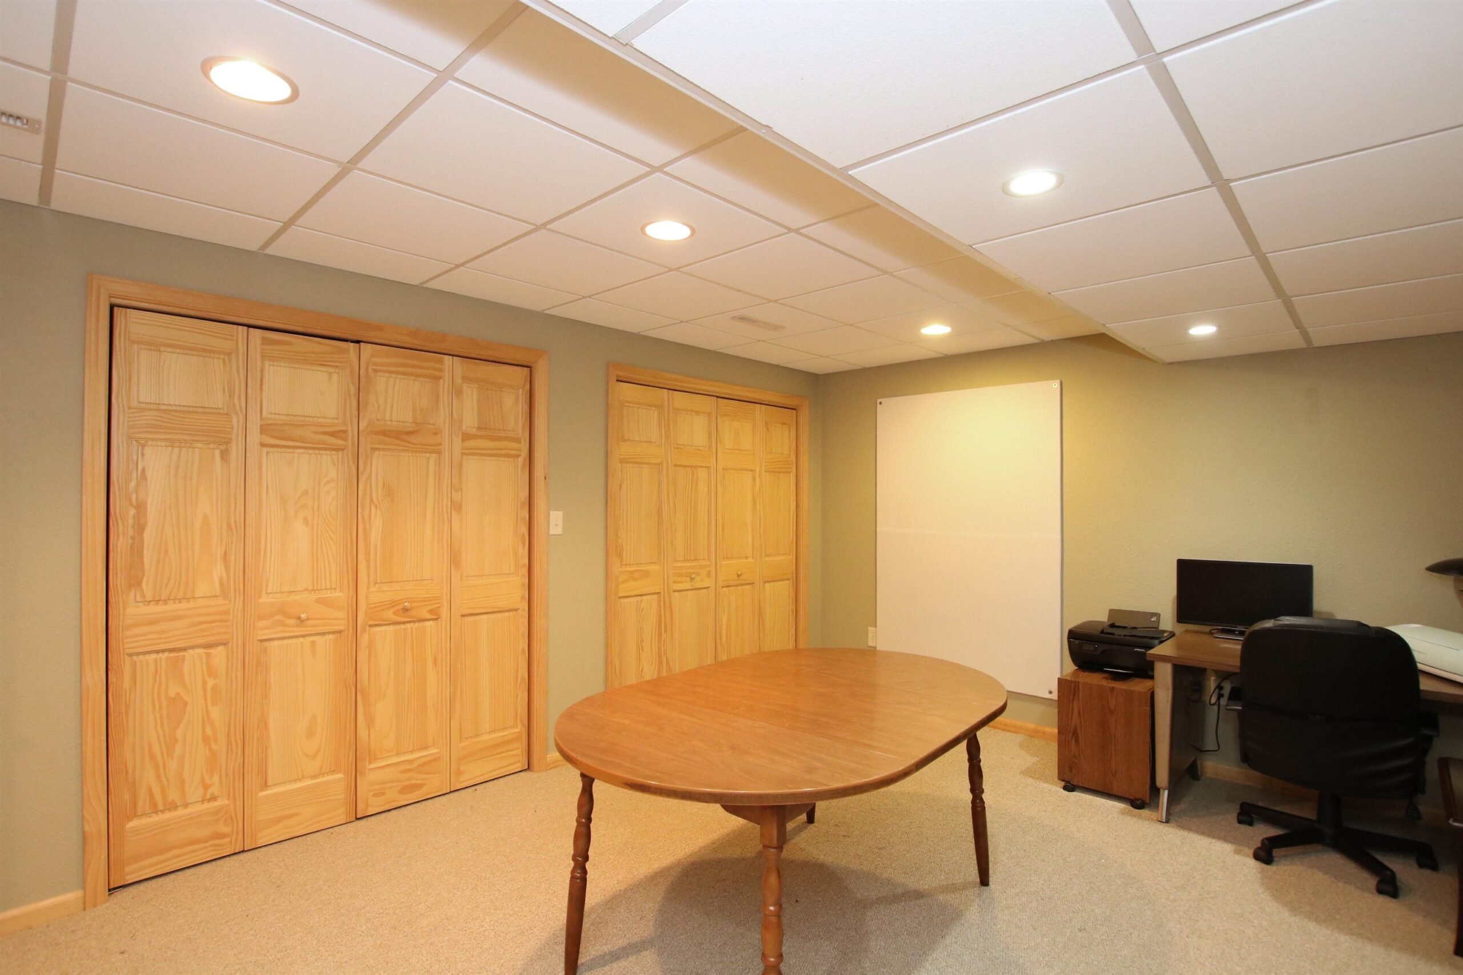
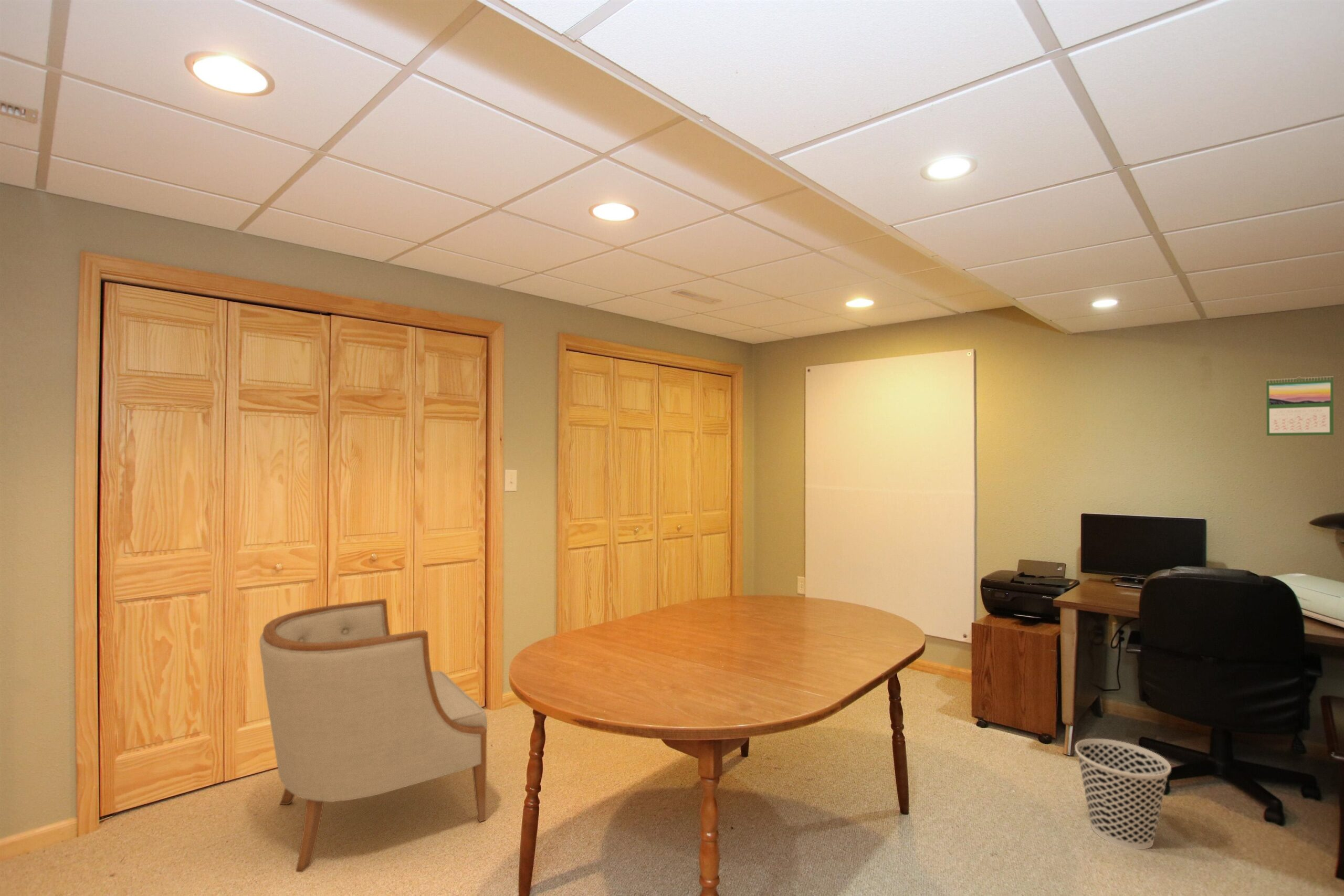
+ wastebasket [1075,738,1171,850]
+ chair [259,598,488,873]
+ calendar [1266,375,1334,436]
